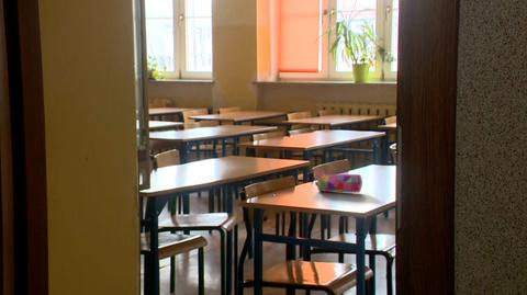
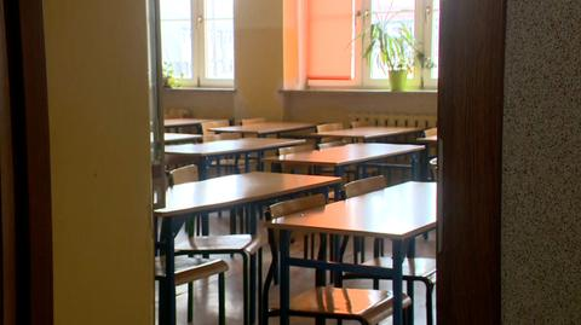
- pencil case [314,171,363,194]
